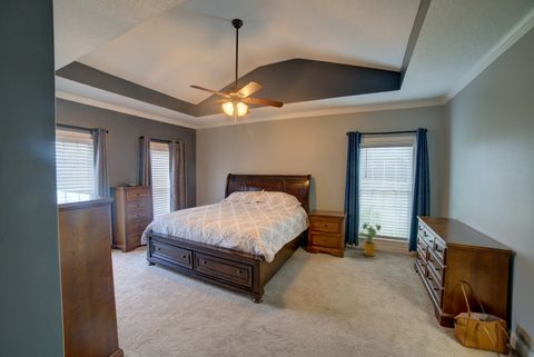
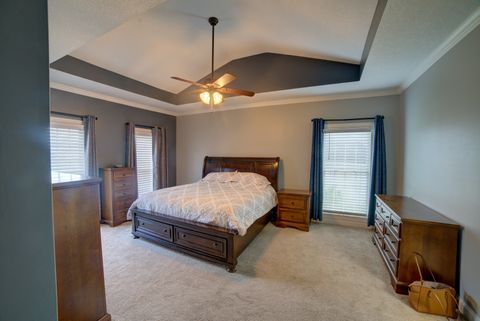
- house plant [357,222,383,257]
